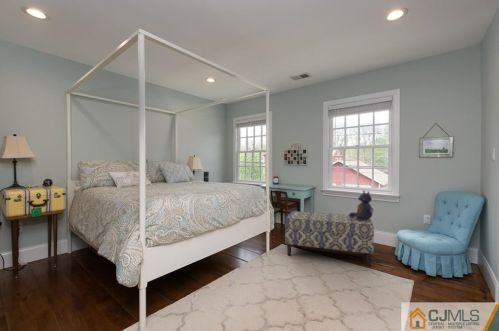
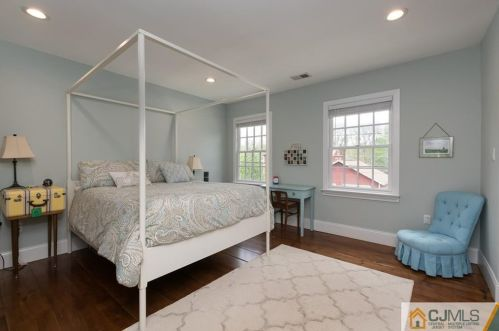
- teddy bear [348,189,374,220]
- bench [284,210,375,267]
